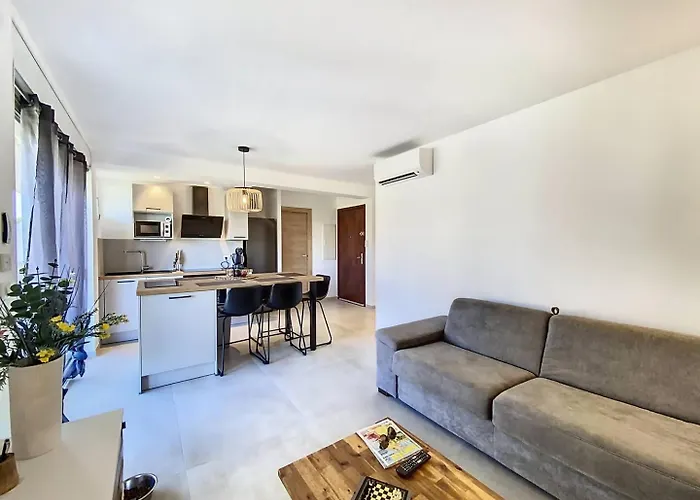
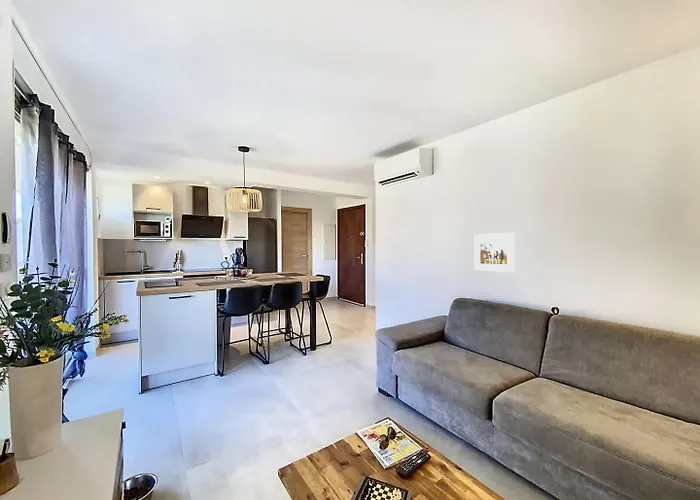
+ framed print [473,232,516,273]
